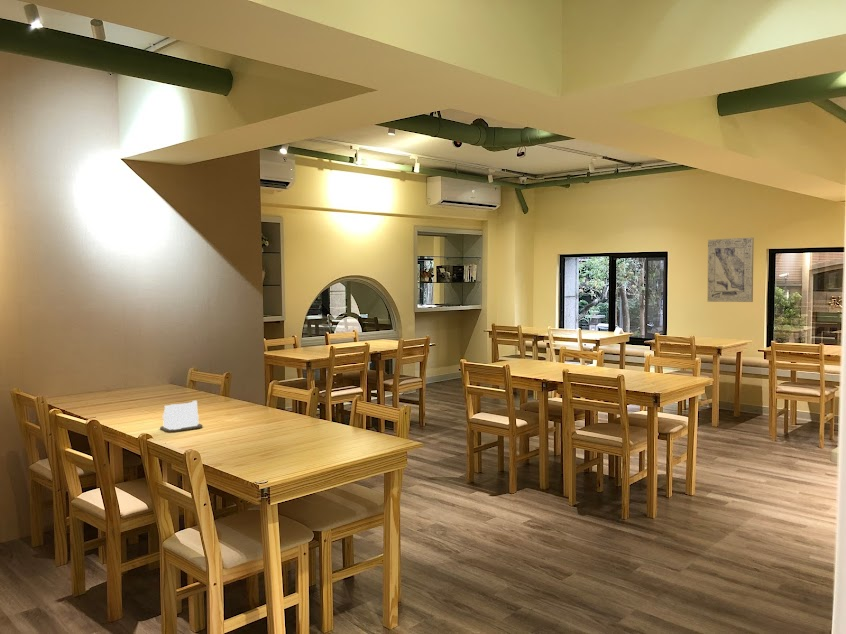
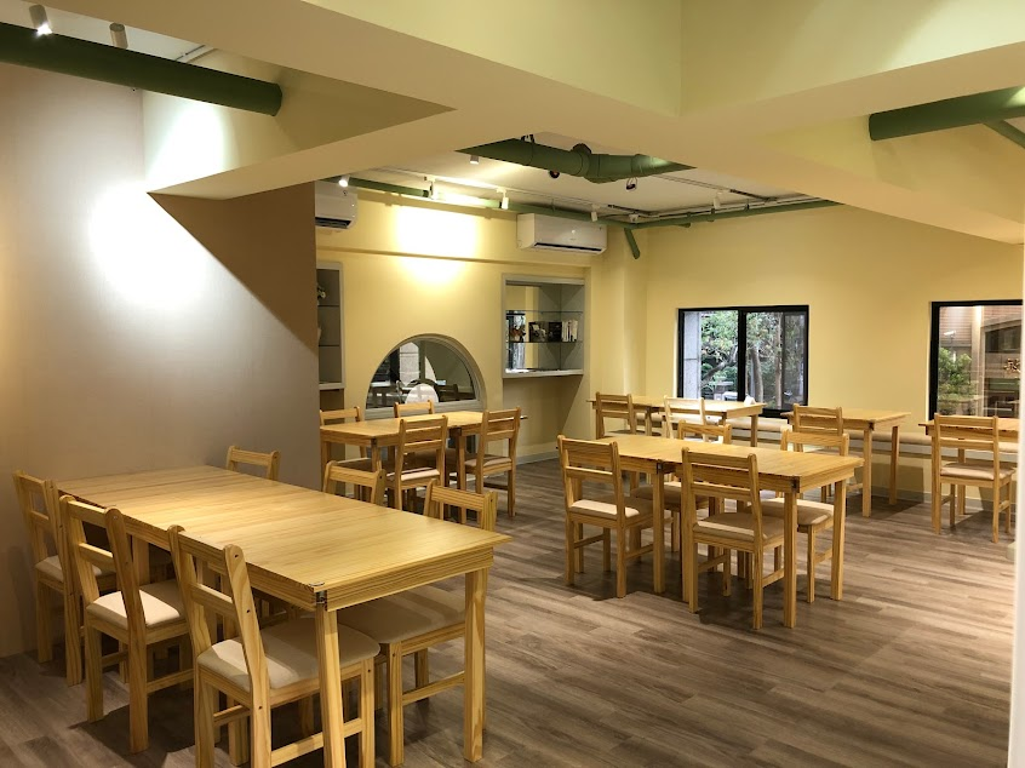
- wall art [707,236,755,303]
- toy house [159,400,204,433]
